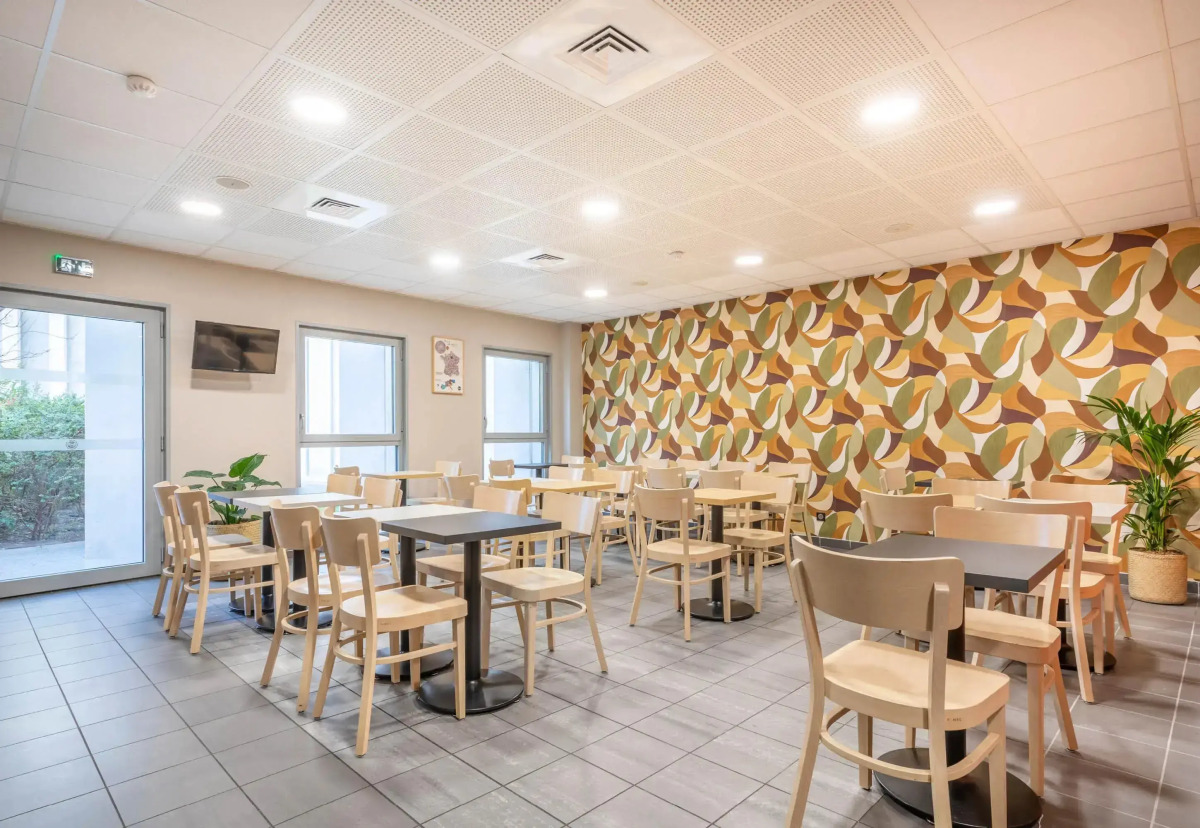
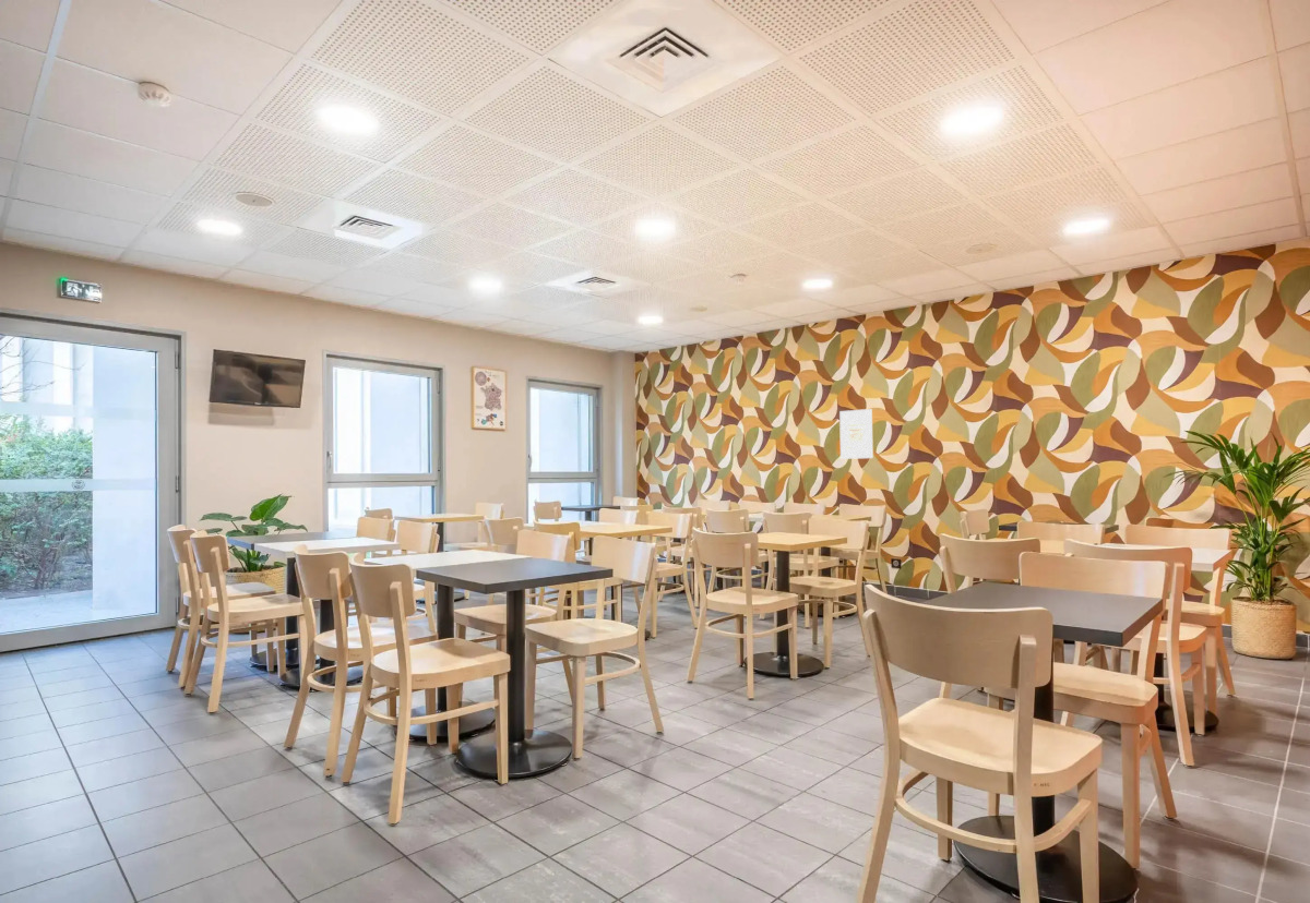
+ wall art [838,408,874,460]
